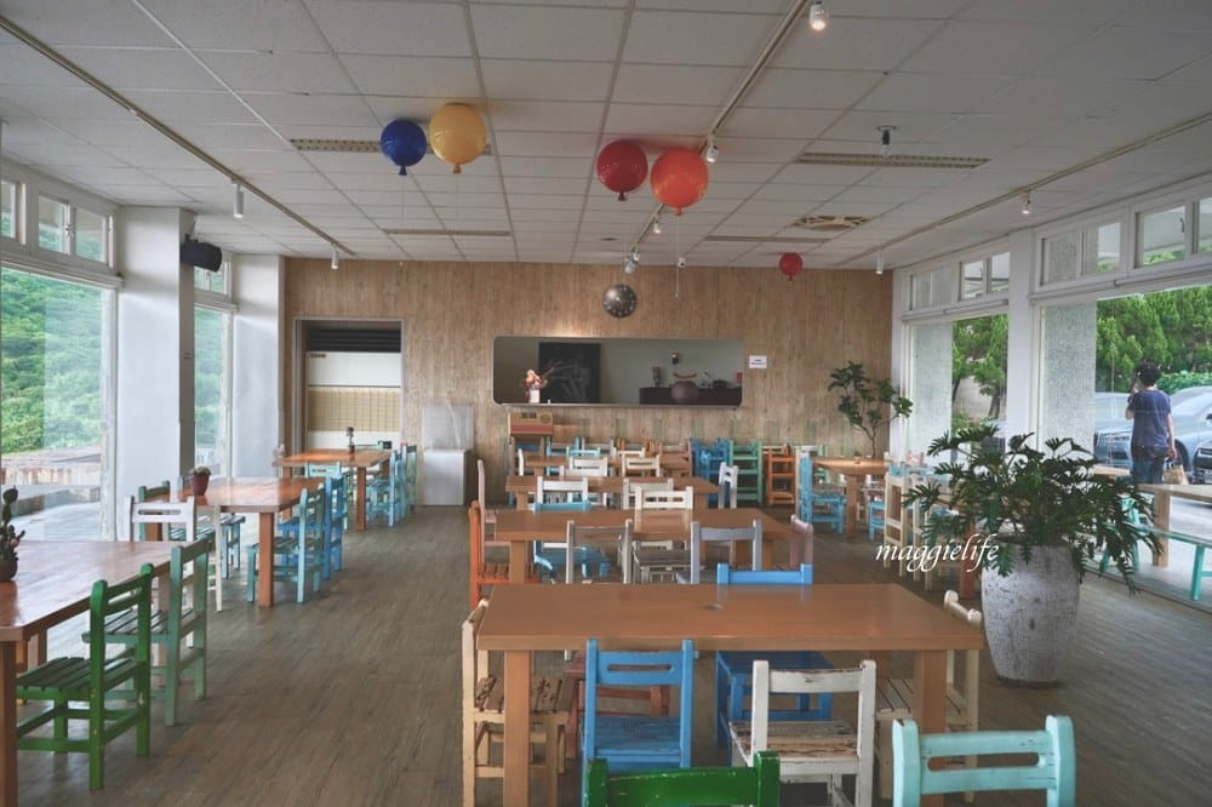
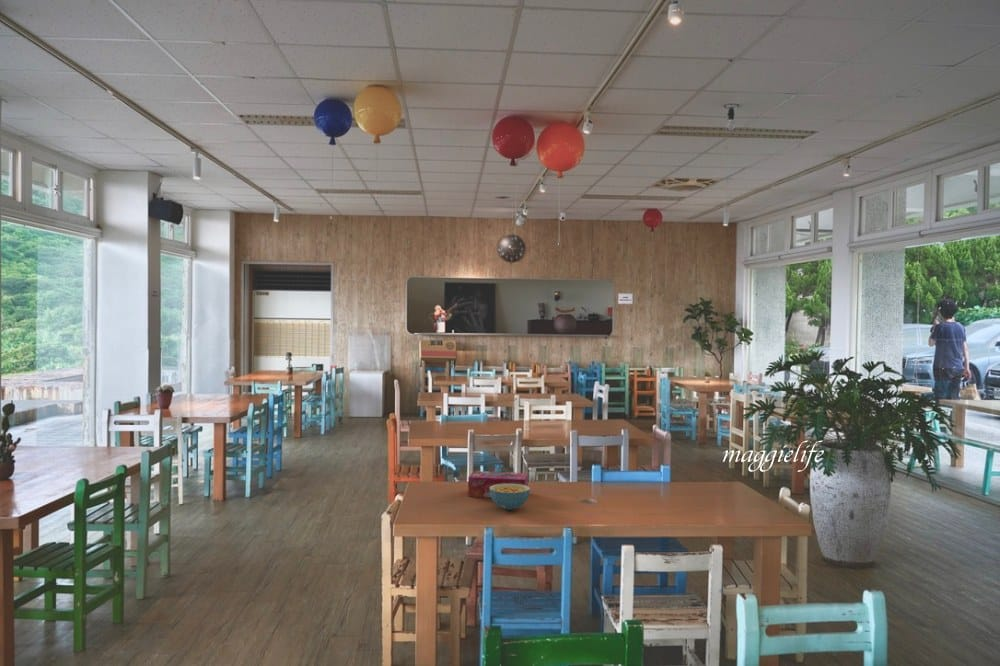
+ tissue box [467,470,529,499]
+ cereal bowl [490,484,531,511]
